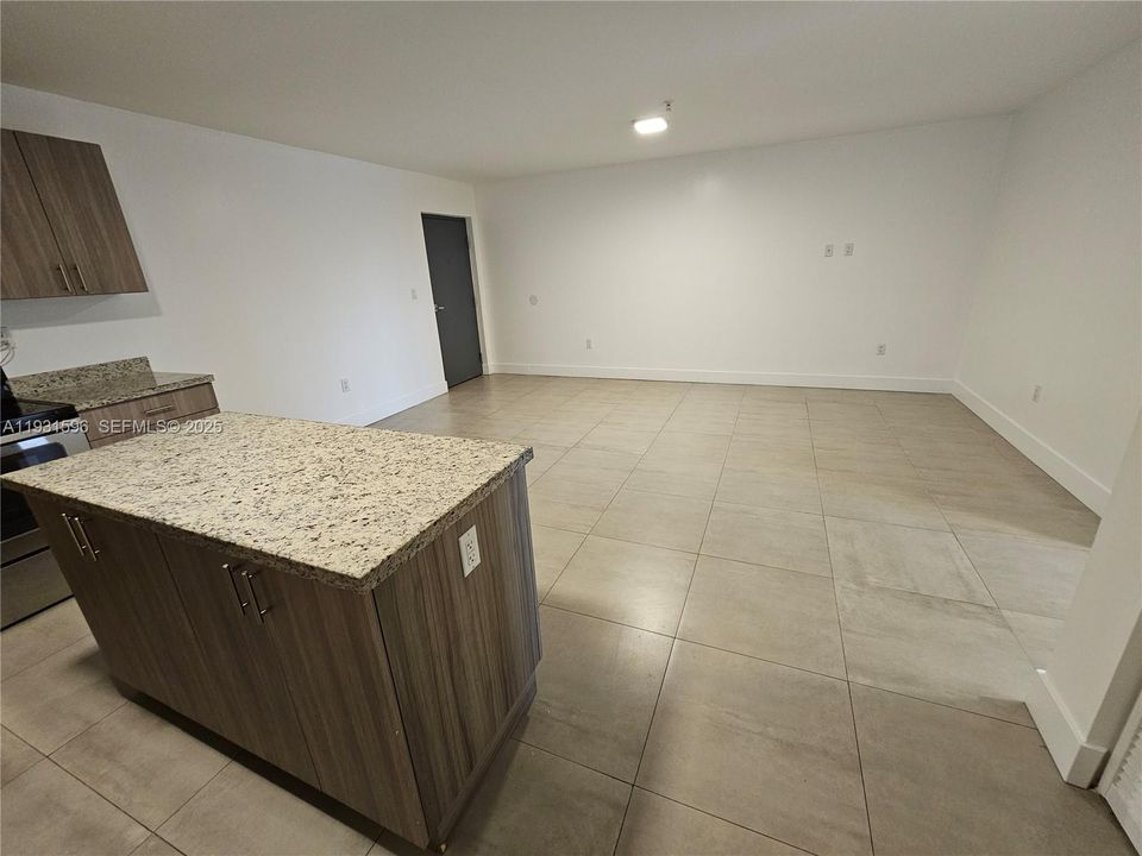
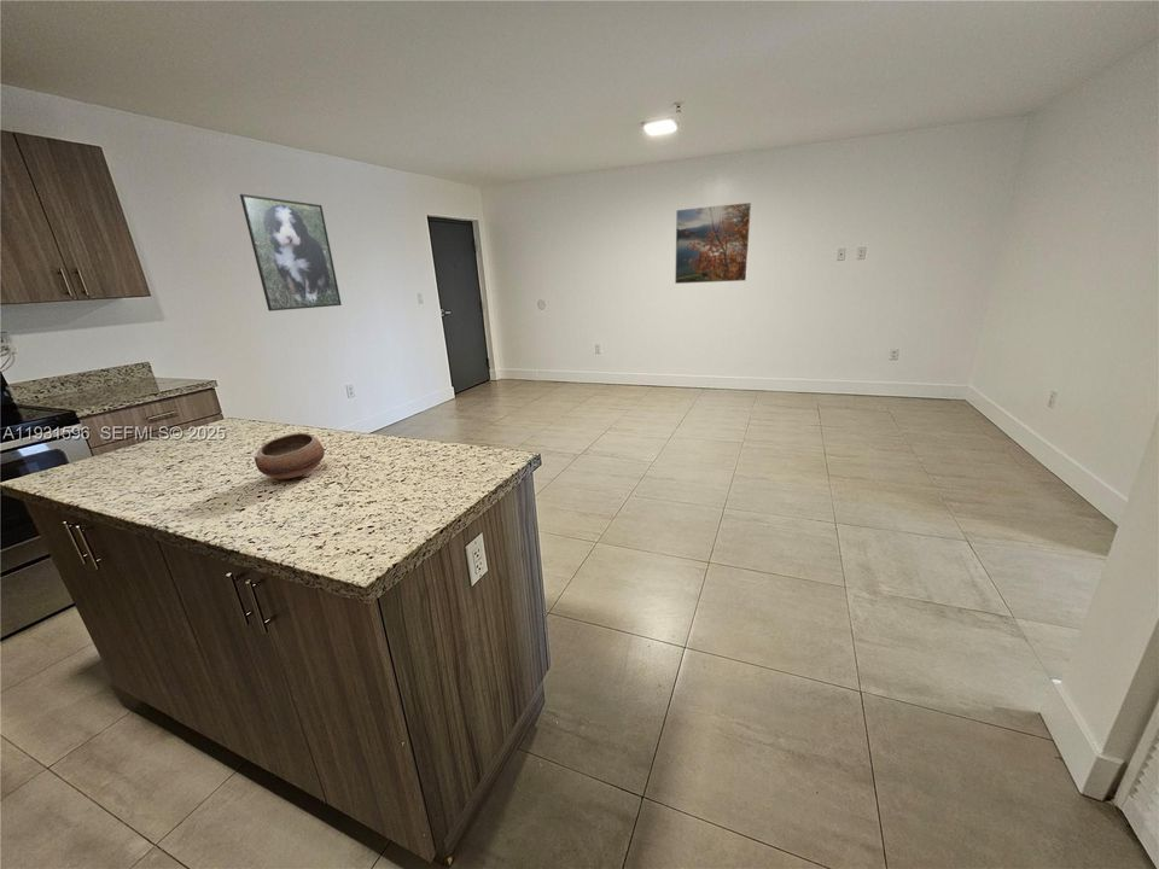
+ bowl [254,432,326,480]
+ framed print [239,193,343,313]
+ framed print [674,202,752,285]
